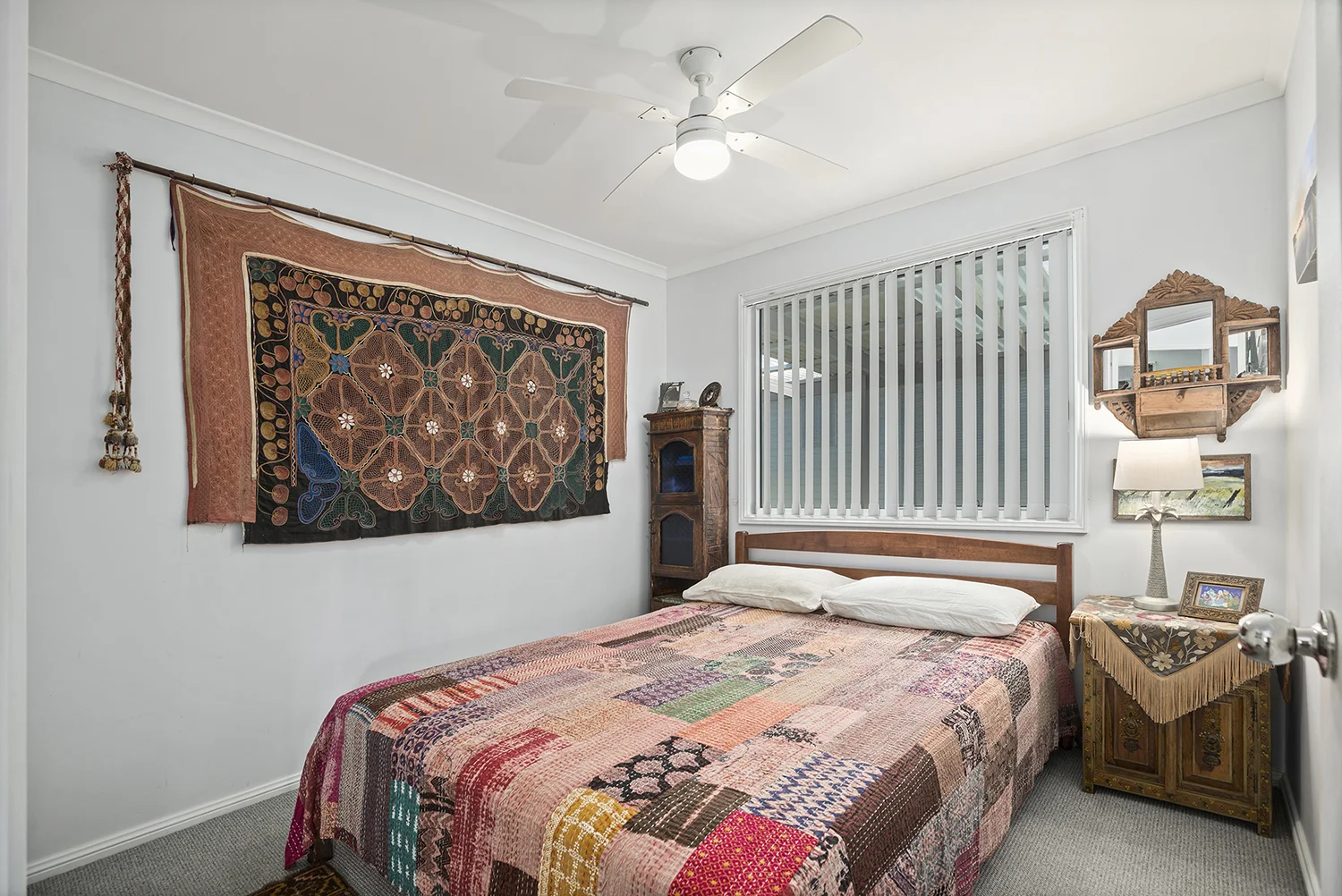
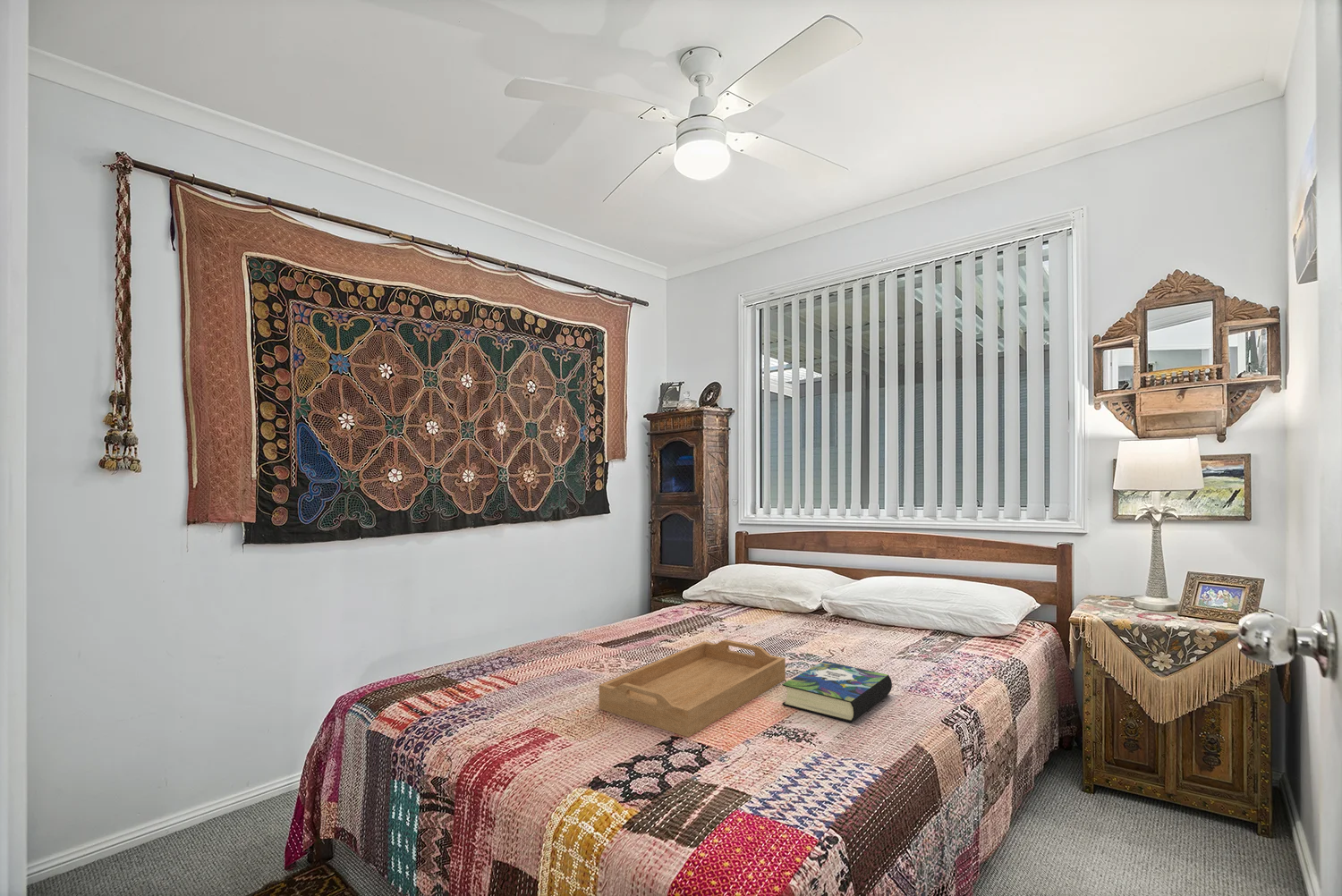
+ book [781,660,893,723]
+ serving tray [599,639,786,738]
